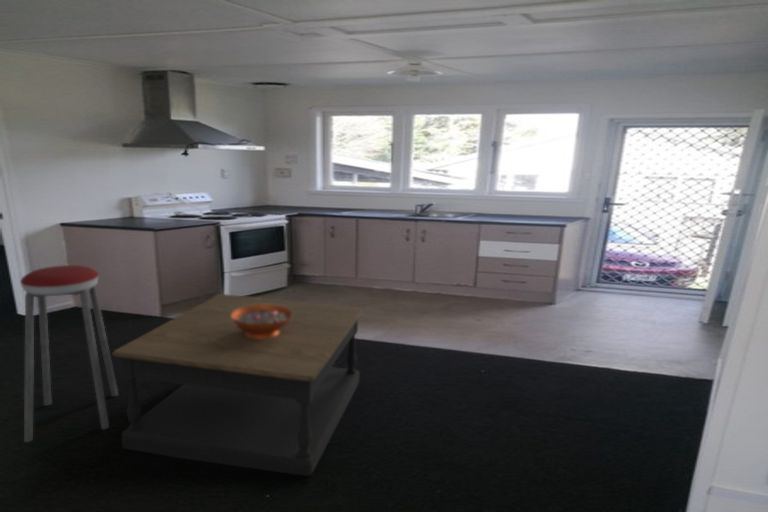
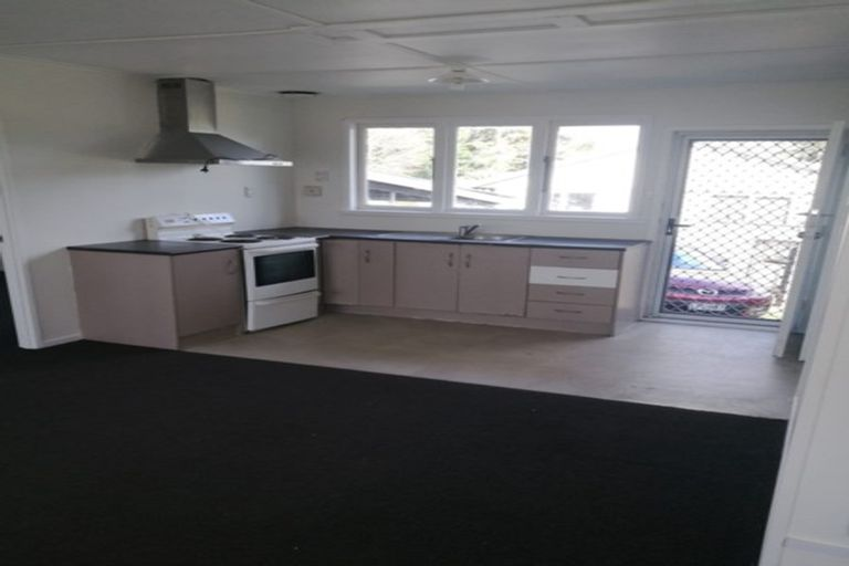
- music stool [19,264,119,443]
- coffee table [111,293,364,477]
- decorative bowl [232,305,292,338]
